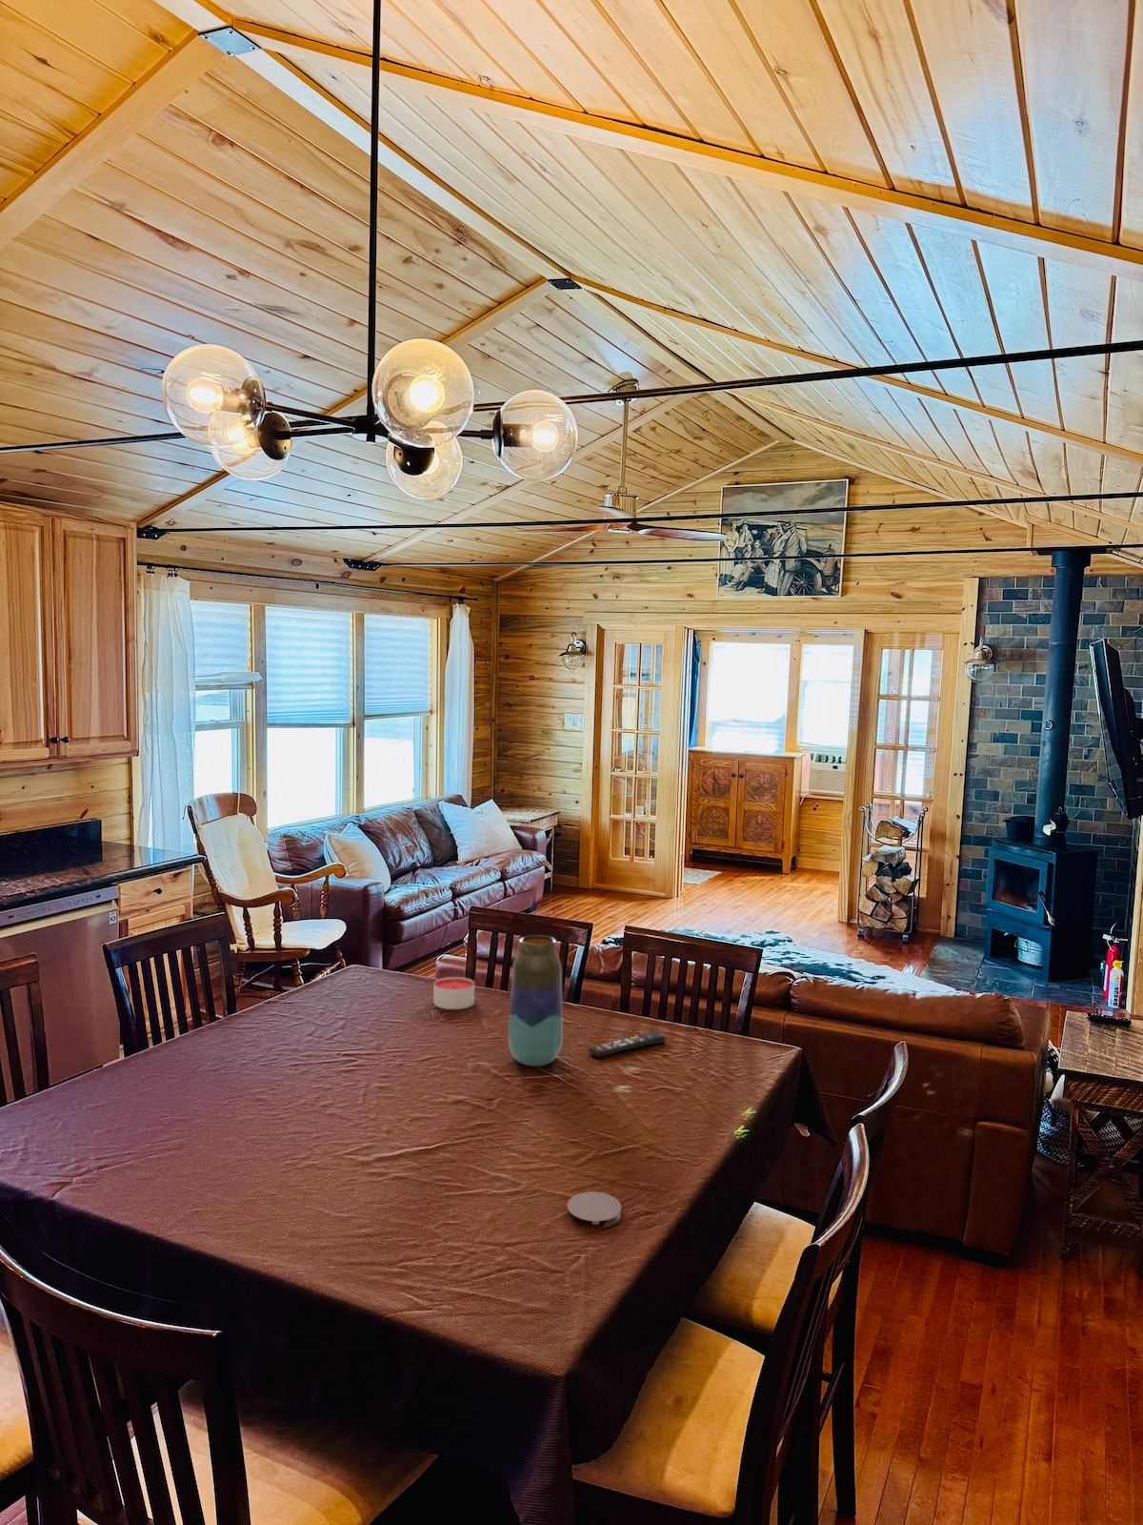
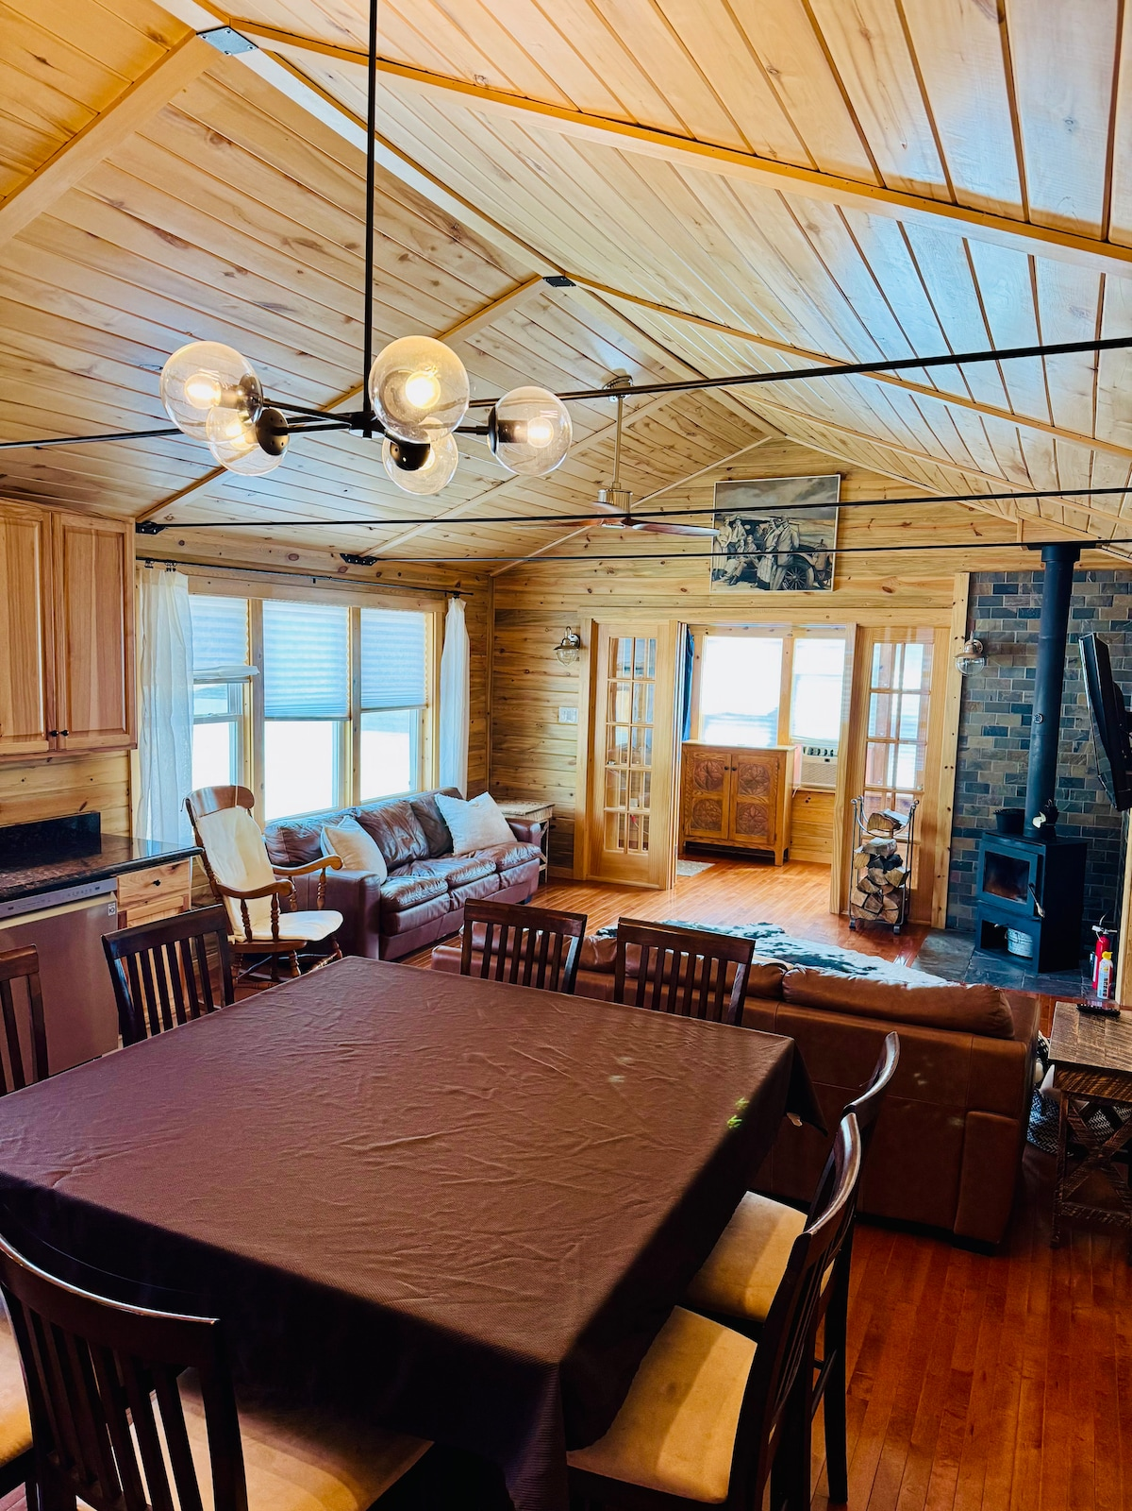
- coaster [565,1190,622,1228]
- remote control [587,1031,668,1058]
- vase [508,934,564,1068]
- candle [432,976,475,1010]
